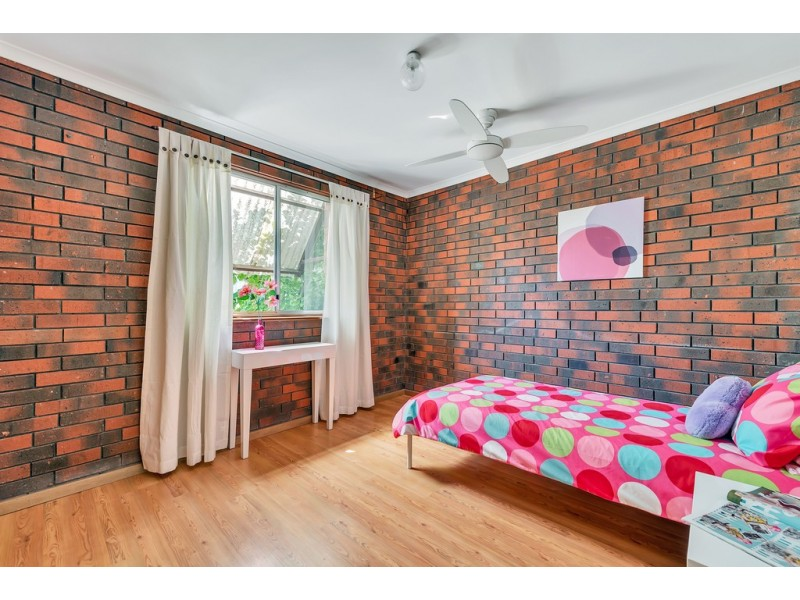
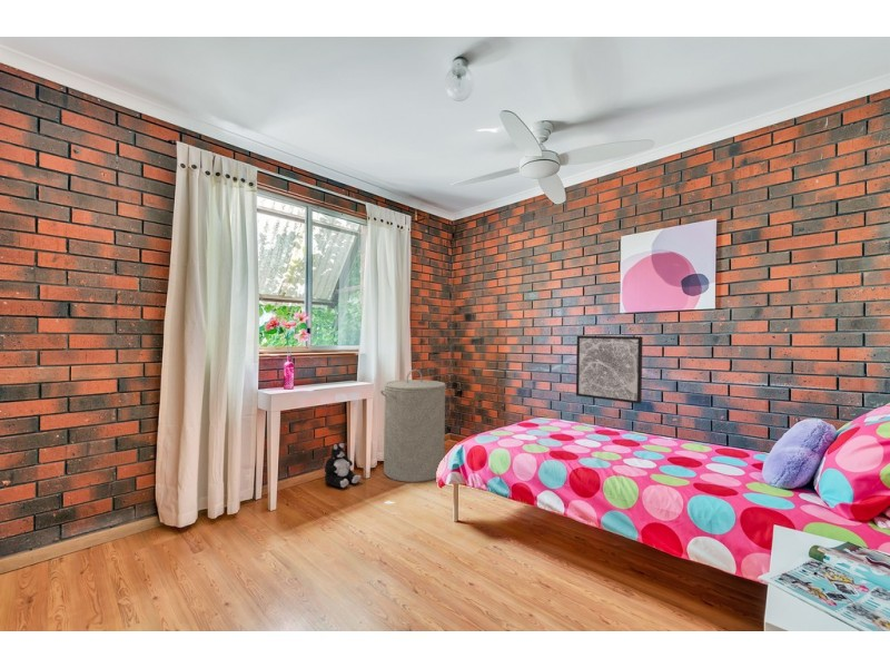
+ laundry hamper [379,369,447,483]
+ plush toy [324,442,362,489]
+ wall art [575,335,644,405]
